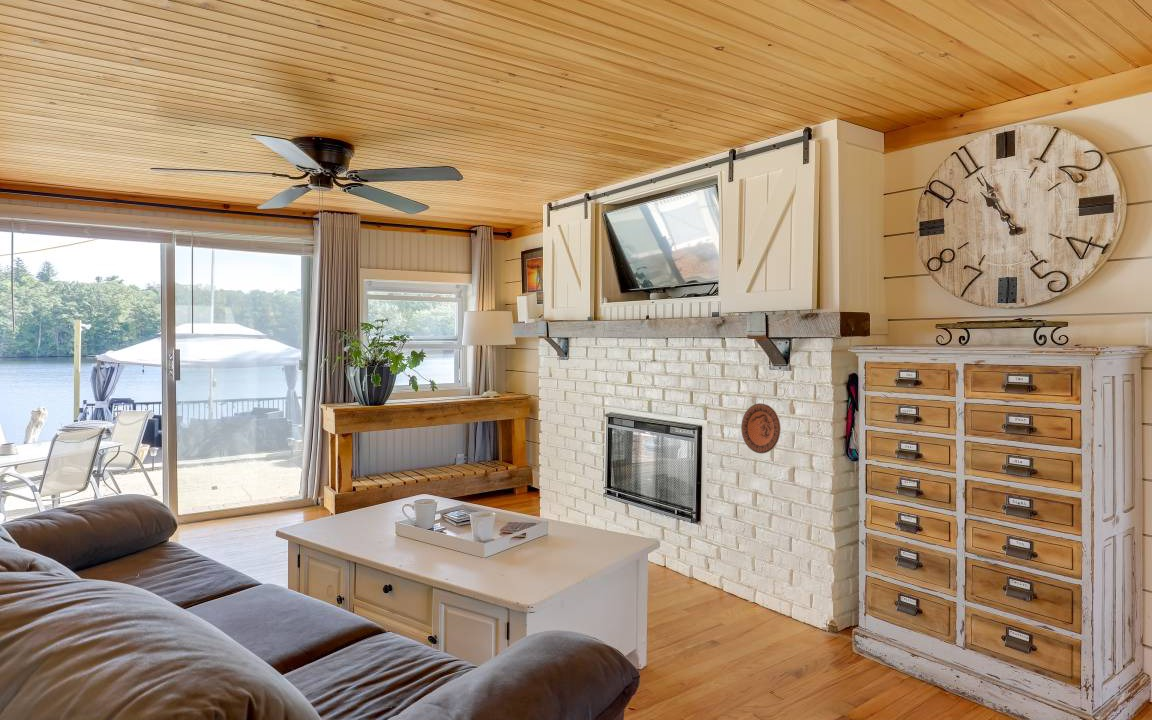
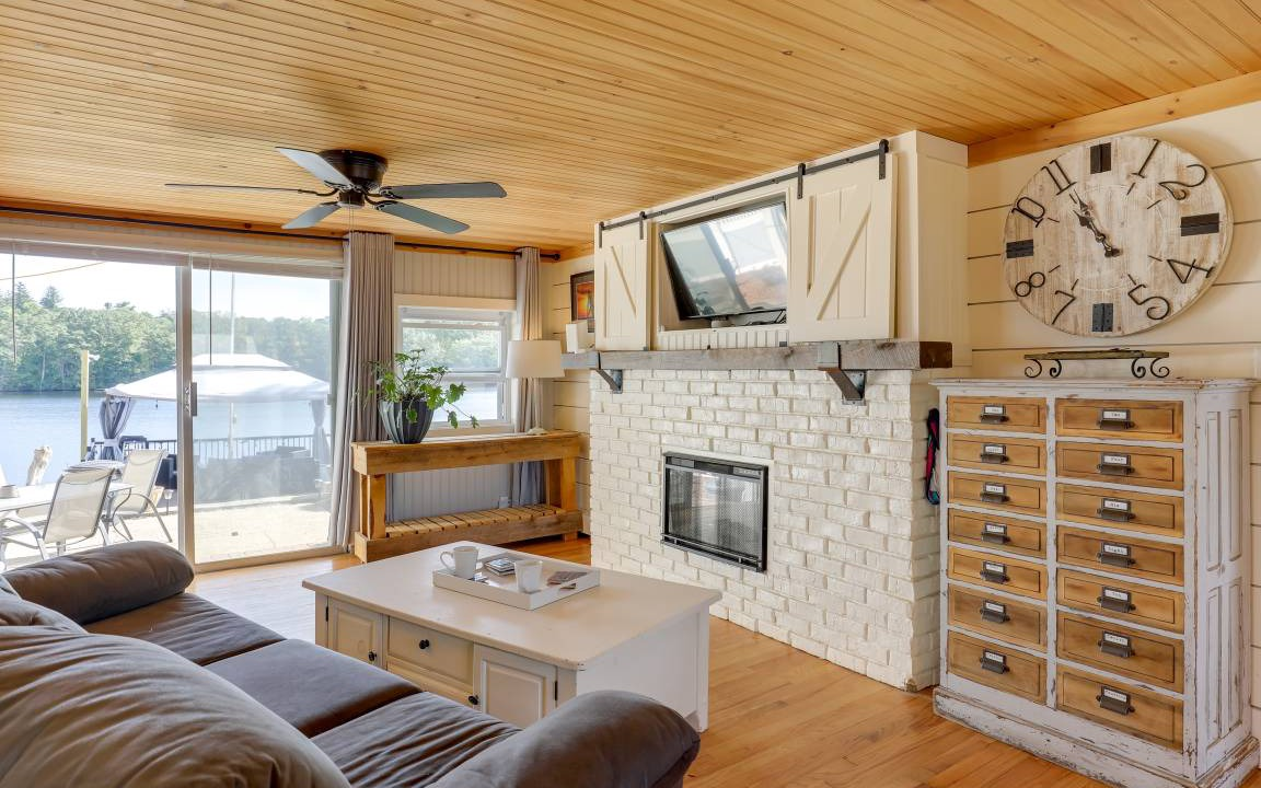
- decorative plate [740,402,781,454]
